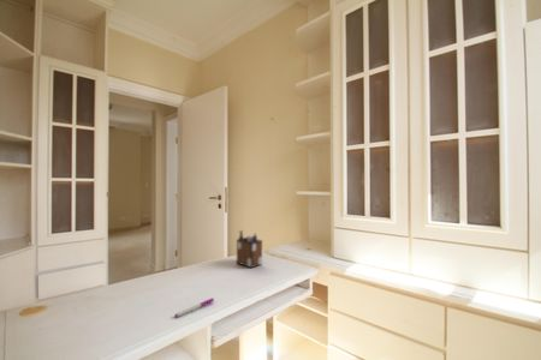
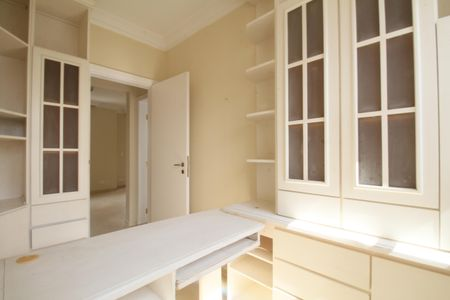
- pen [173,296,215,318]
- desk organizer [236,229,263,269]
